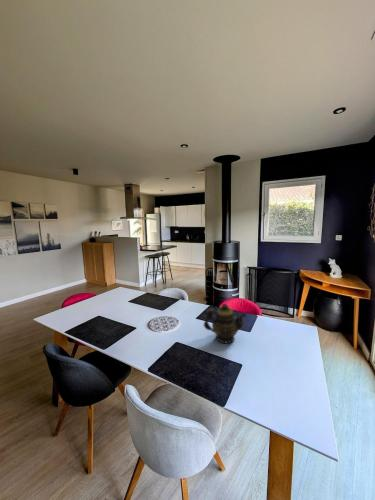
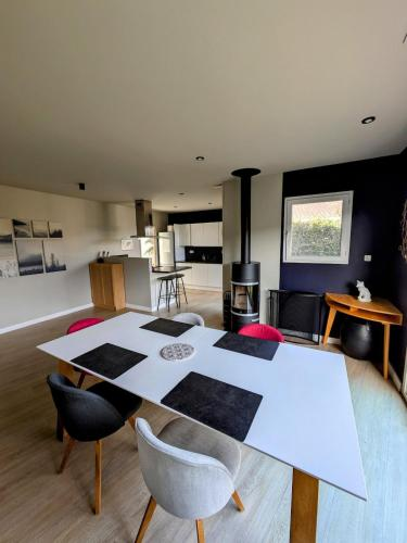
- teapot [203,302,247,344]
